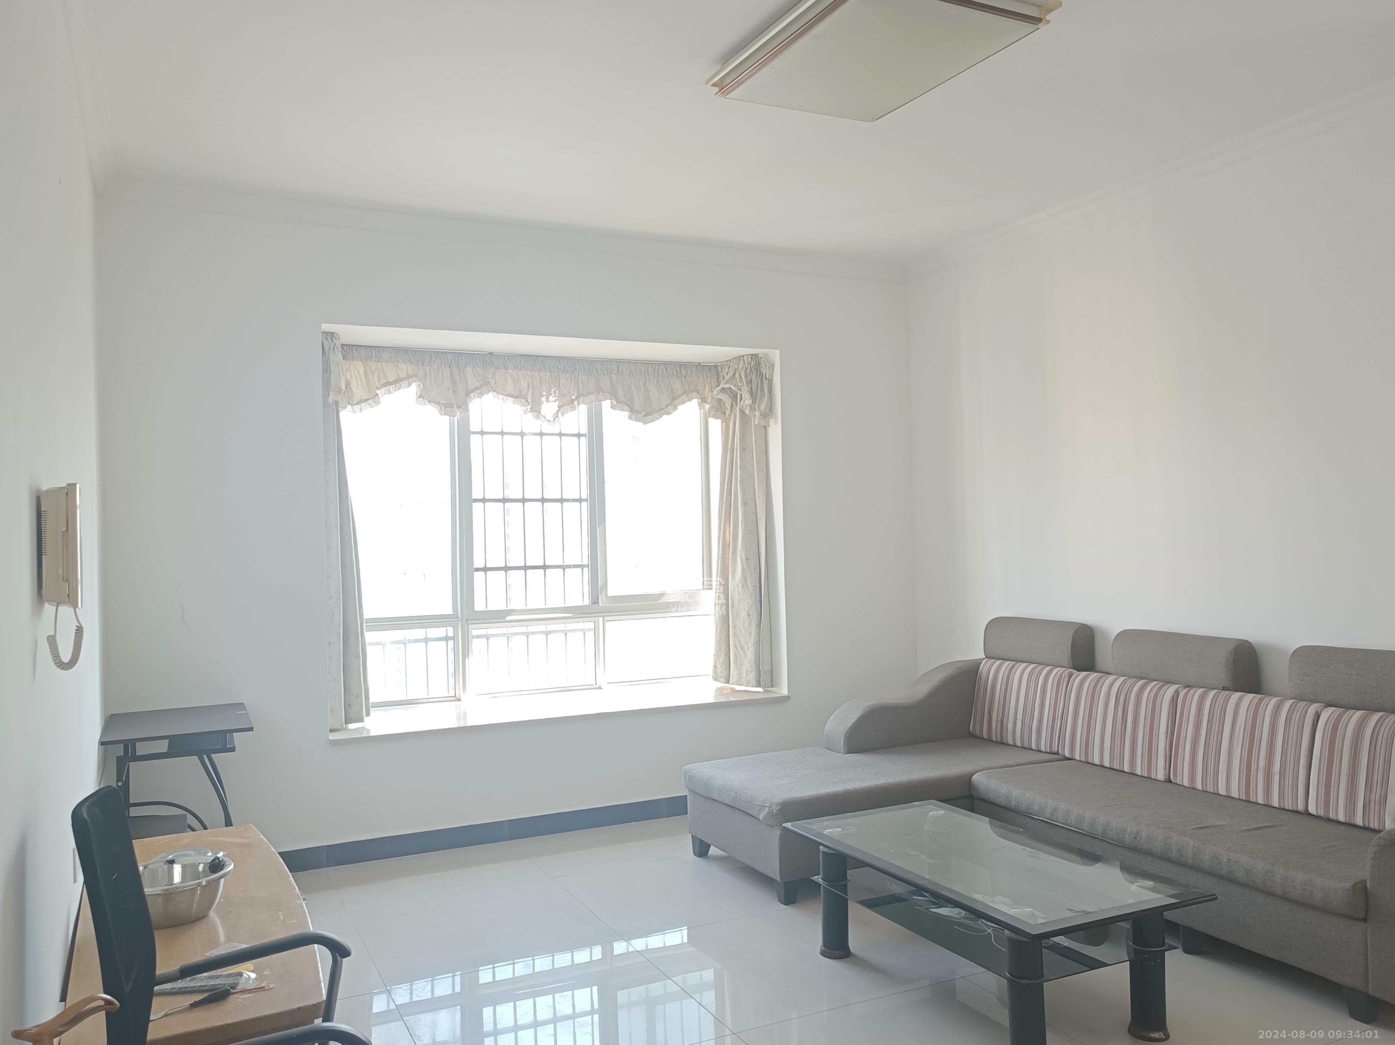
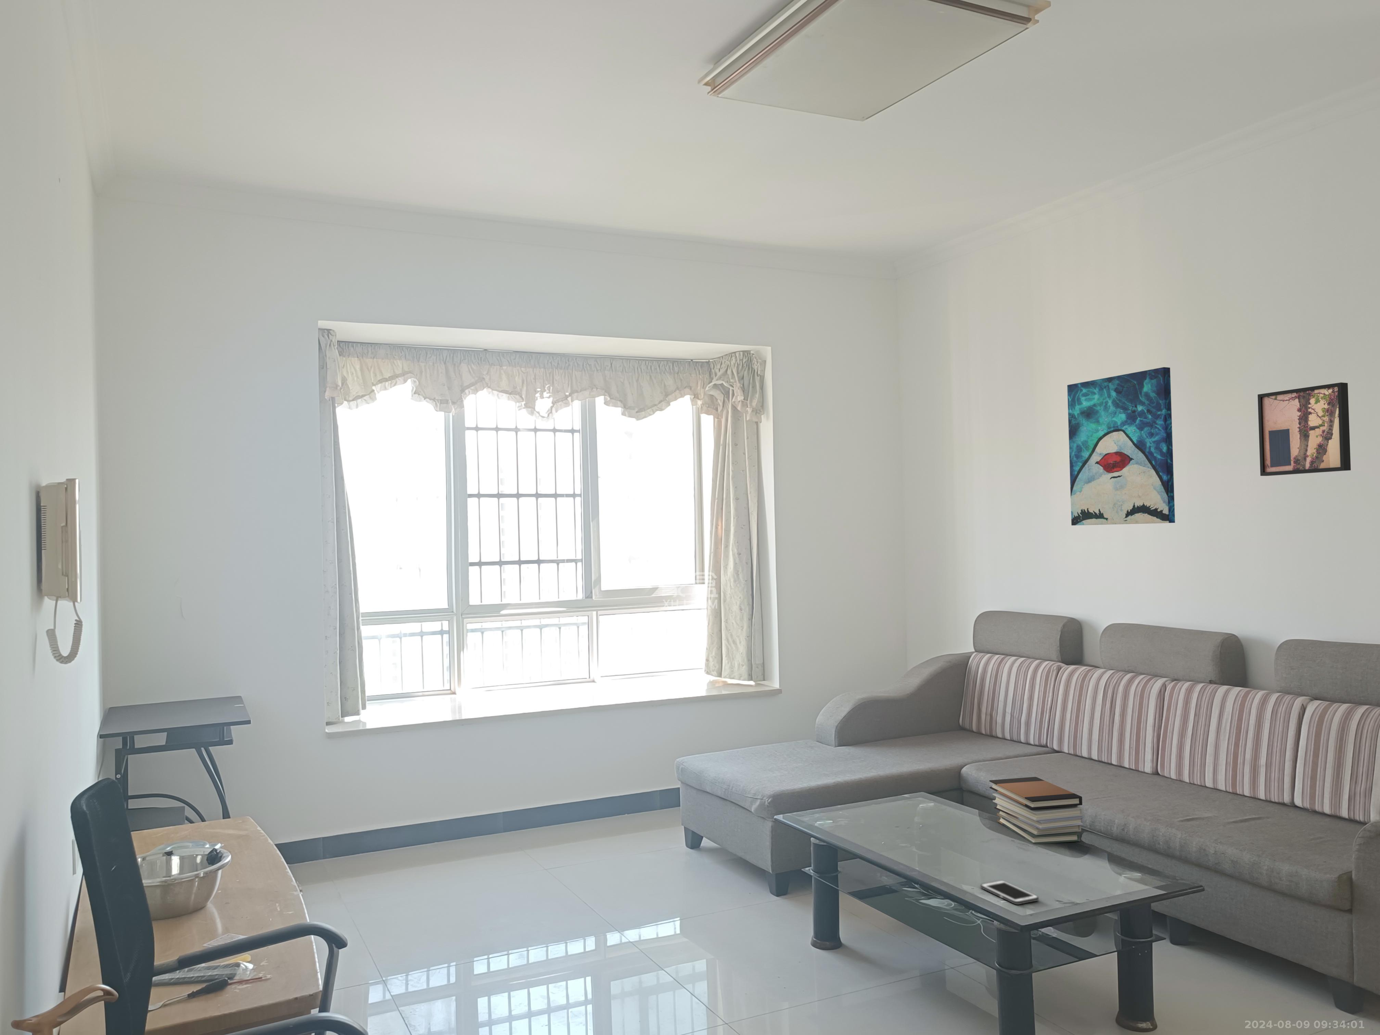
+ wall art [1257,383,1351,476]
+ book stack [989,776,1084,845]
+ cell phone [980,880,1039,905]
+ wall art [1067,366,1176,526]
